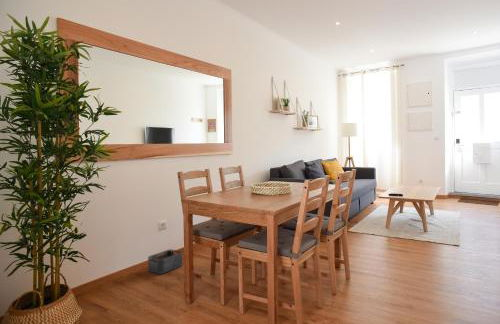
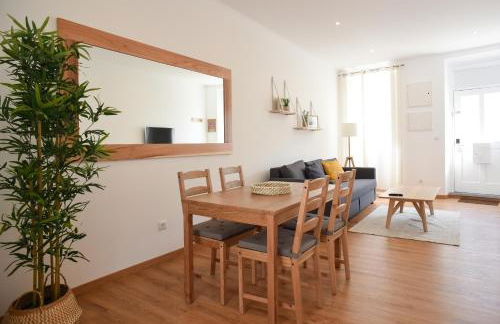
- storage bin [147,249,183,275]
